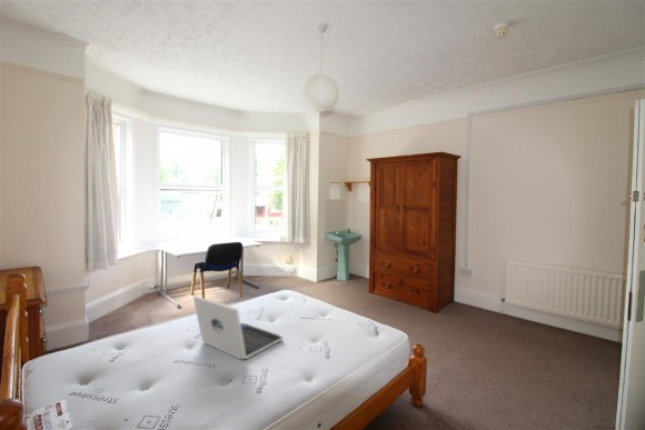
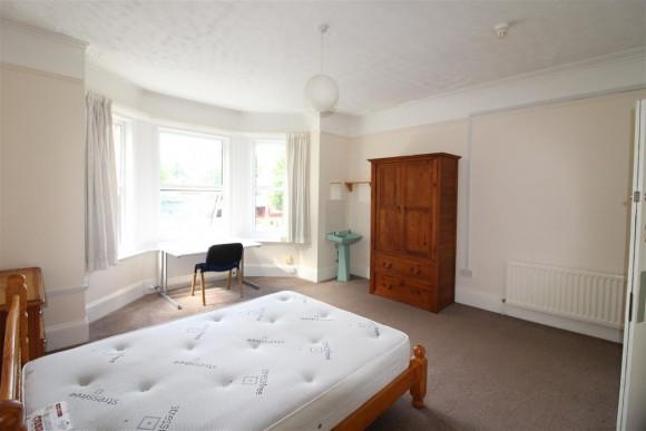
- laptop [192,294,284,360]
